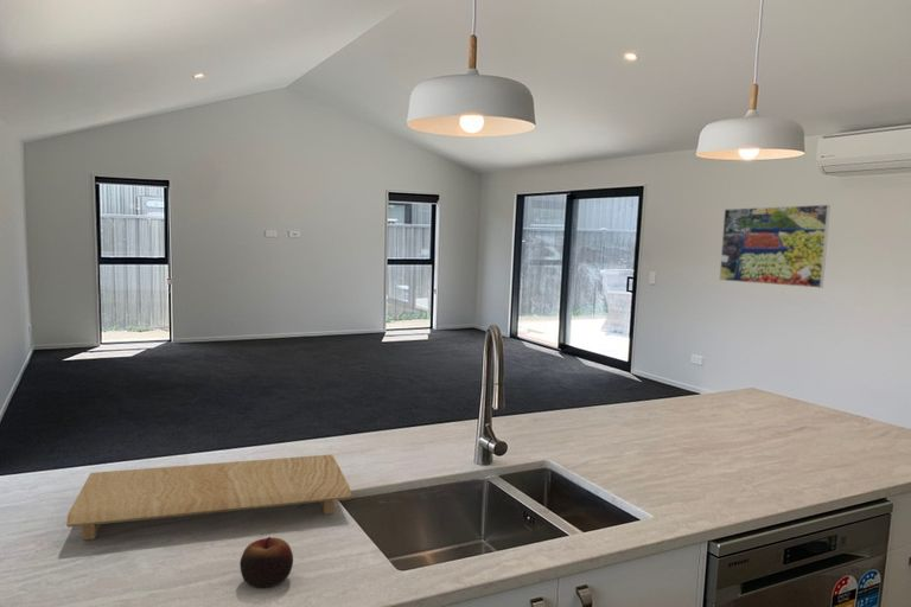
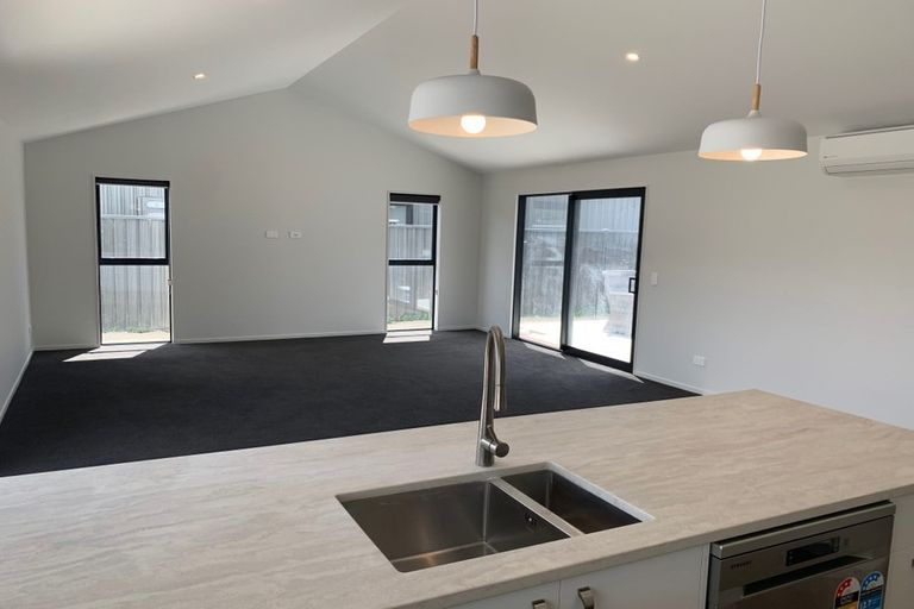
- apple [238,536,294,589]
- cutting board [65,453,353,541]
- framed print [719,204,832,289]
